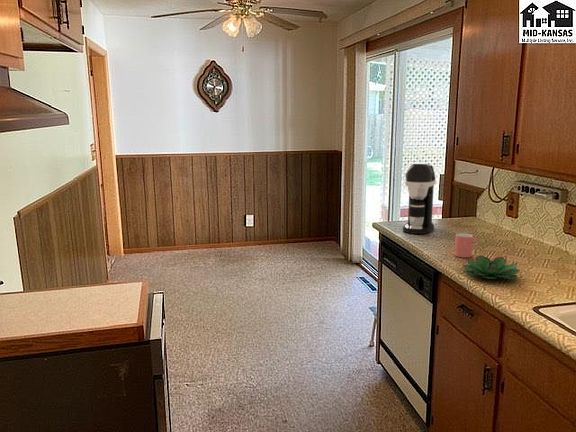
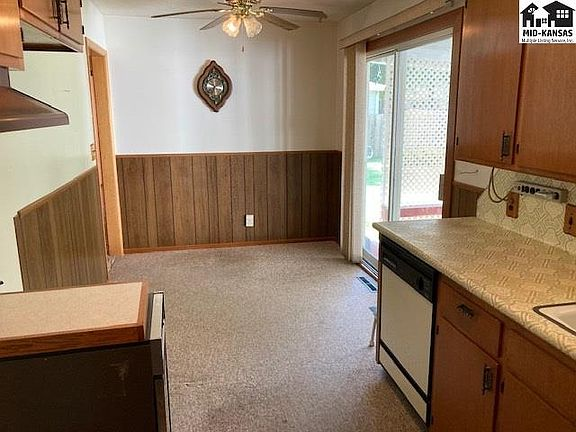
- coffee maker [402,161,437,235]
- cup [454,233,480,258]
- succulent plant [462,255,521,280]
